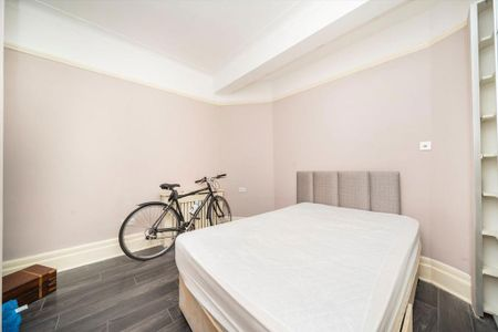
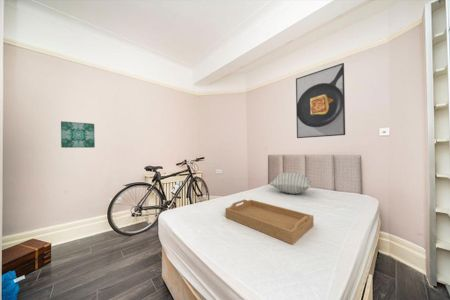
+ pillow [269,172,312,195]
+ serving tray [224,199,315,246]
+ wall art [60,120,96,149]
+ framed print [295,62,346,139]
